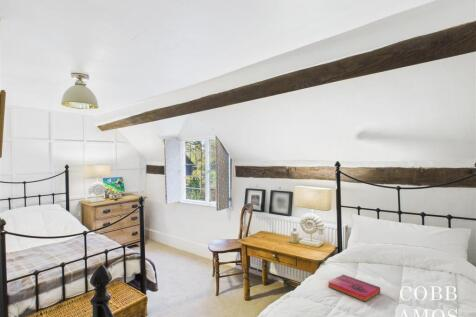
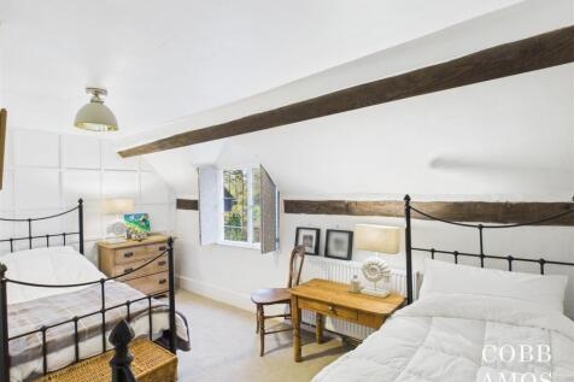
- hardback book [327,274,381,303]
